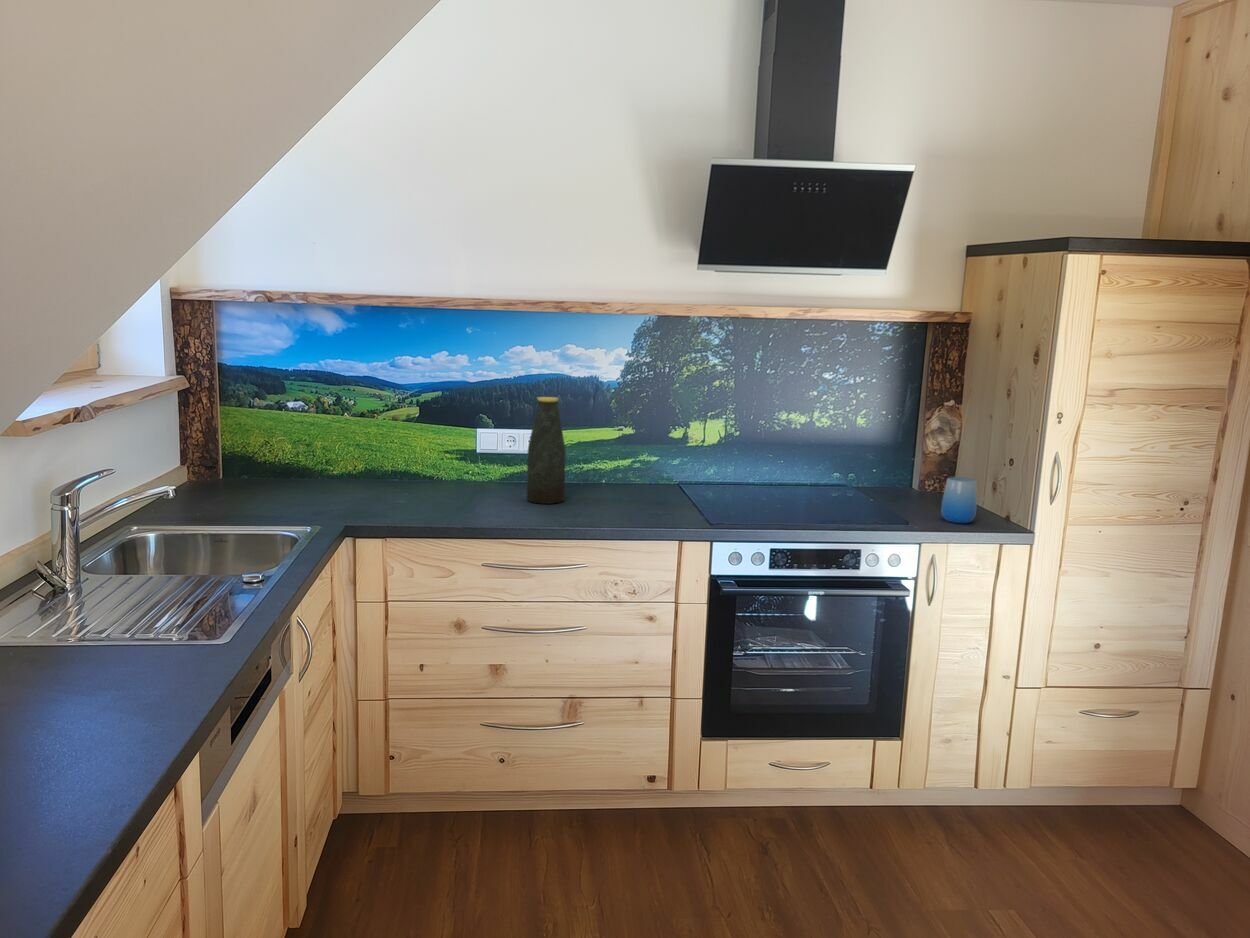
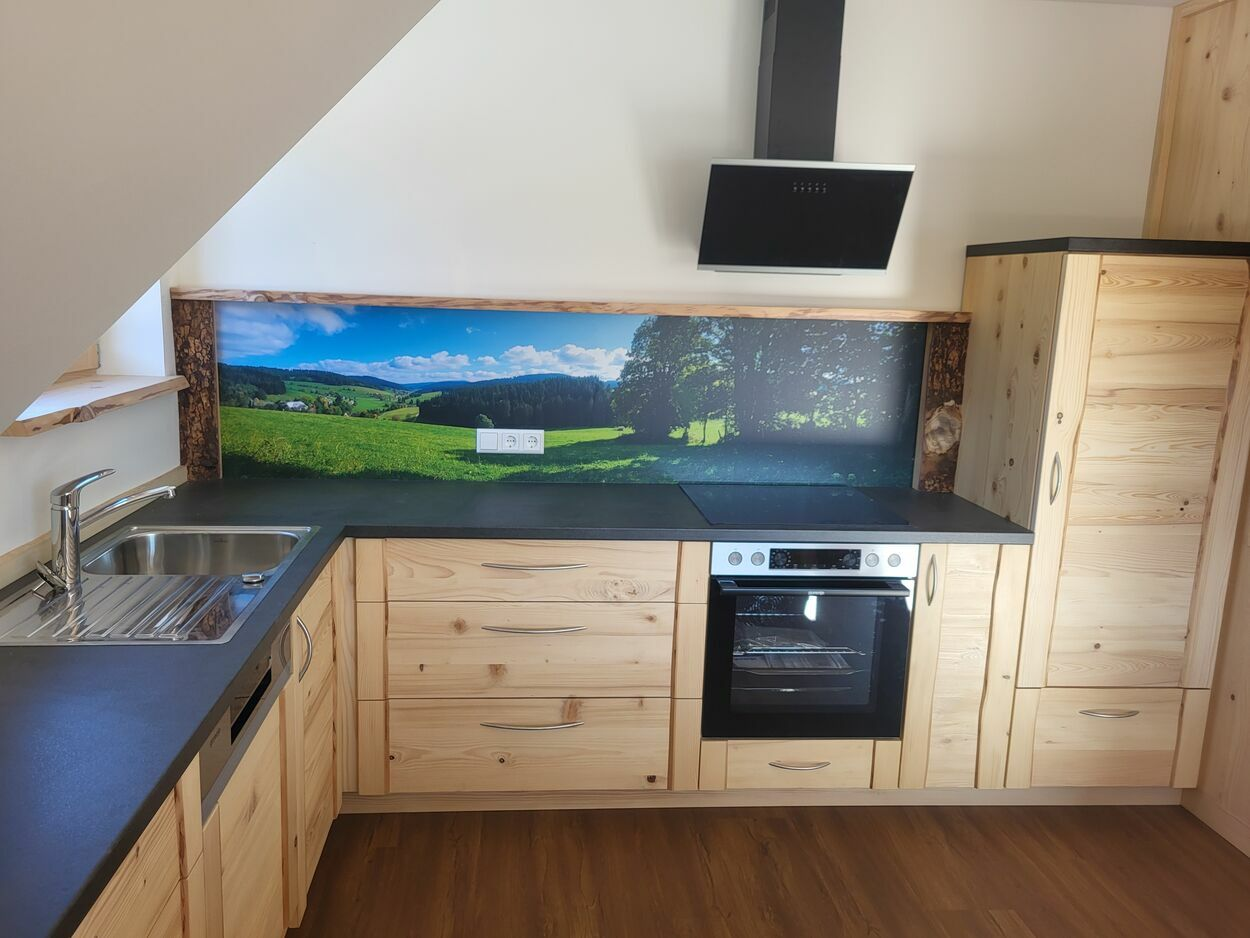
- bottle [526,396,567,505]
- cup [940,476,978,524]
